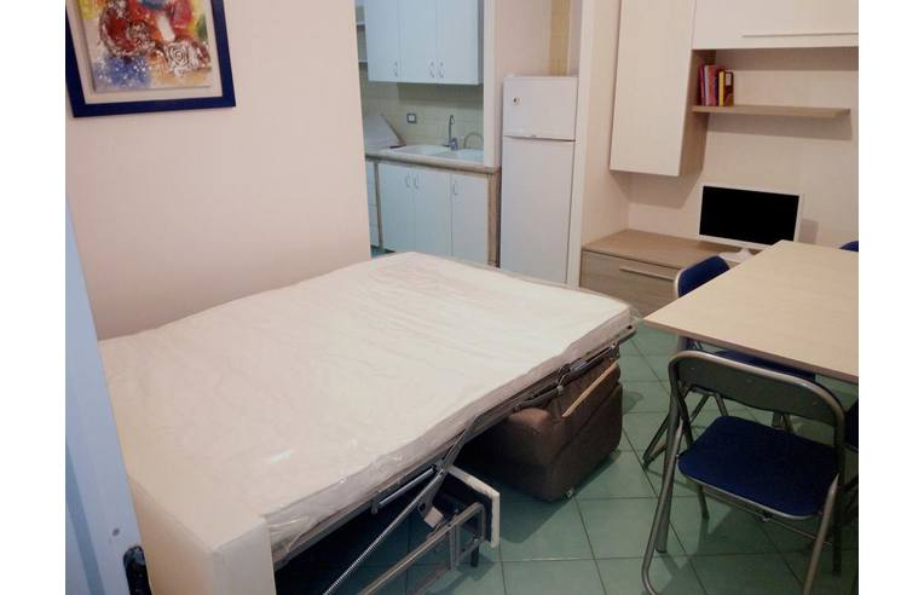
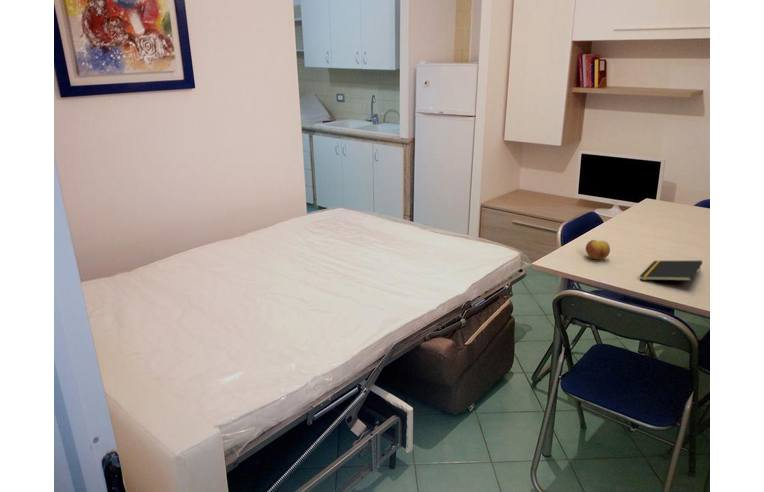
+ notepad [639,260,703,282]
+ fruit [585,239,611,260]
